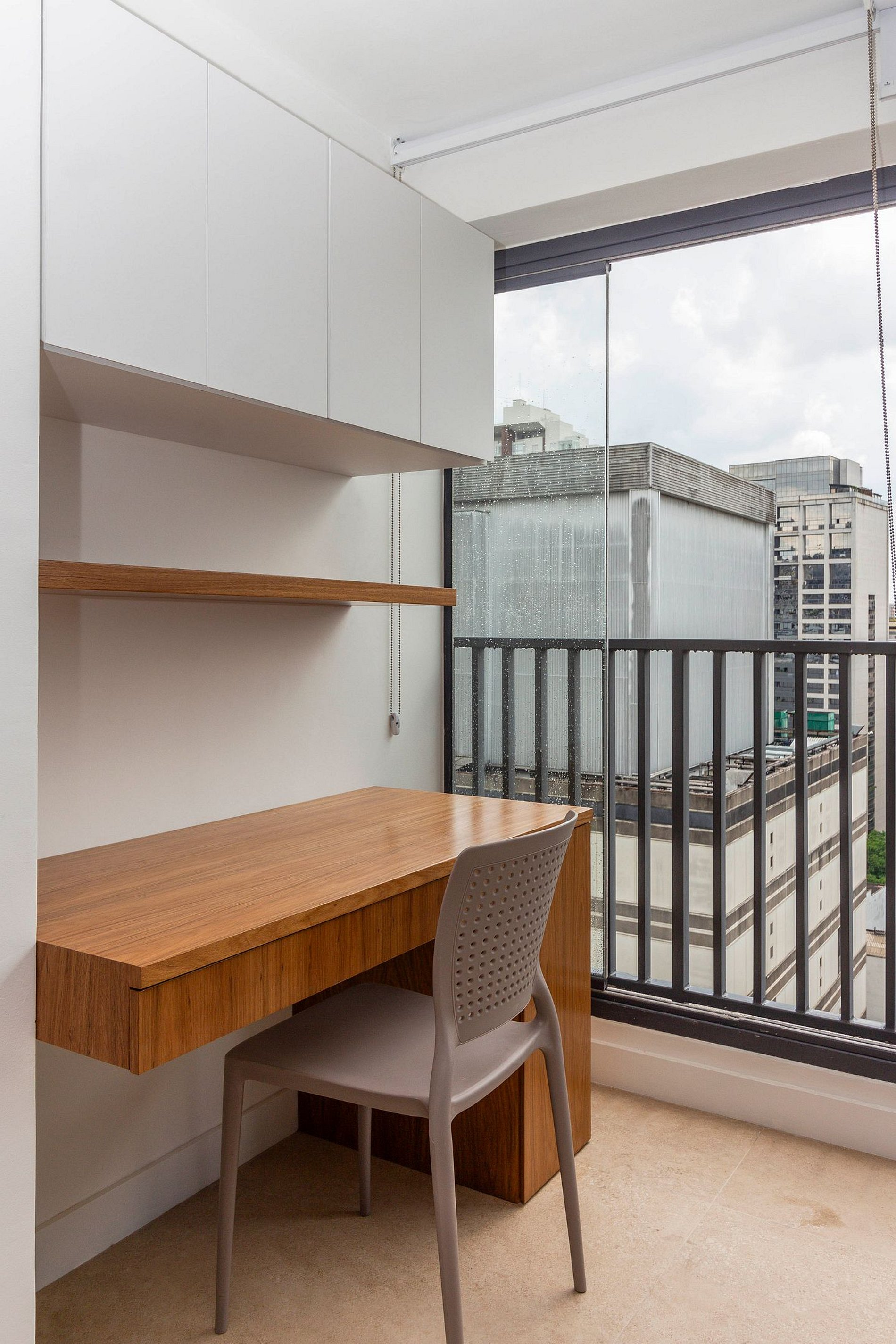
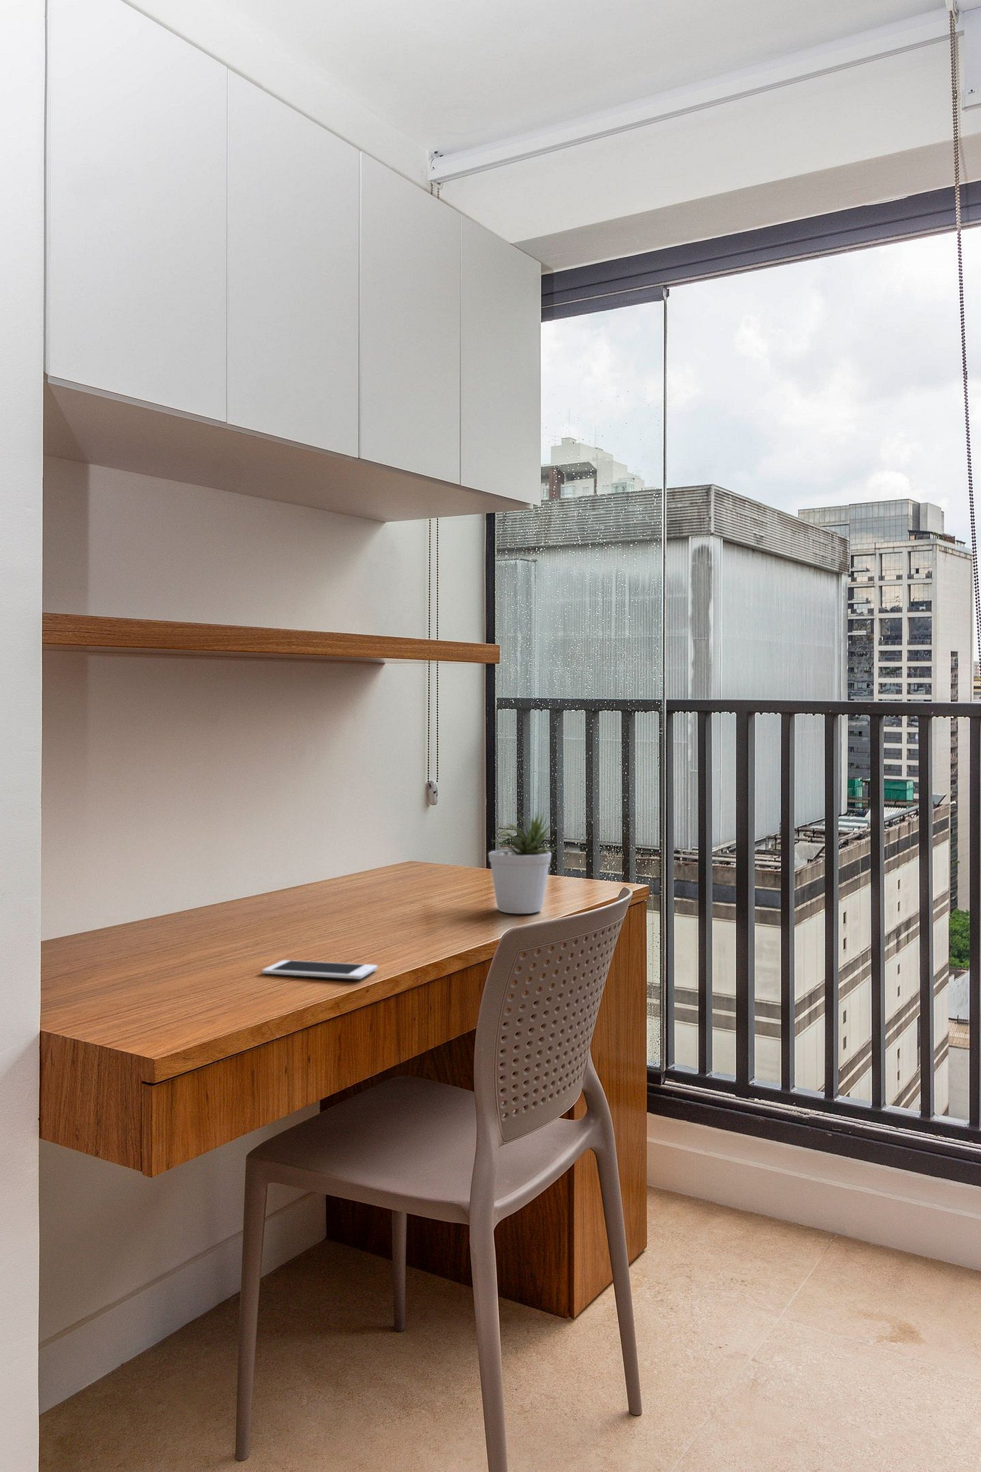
+ potted plant [488,809,559,915]
+ cell phone [262,959,378,980]
